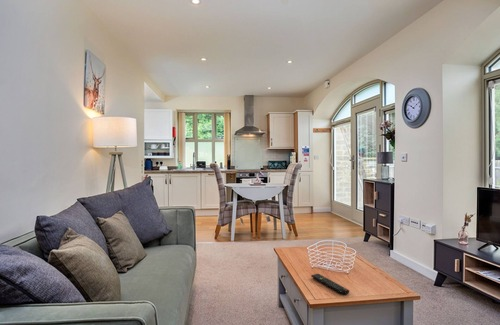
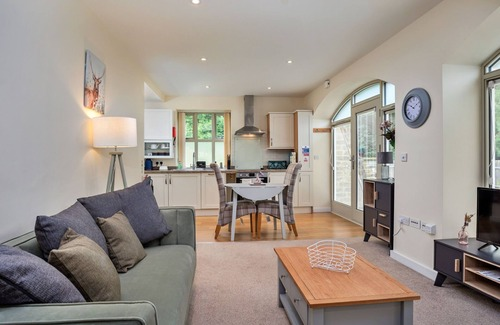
- remote control [310,273,350,296]
